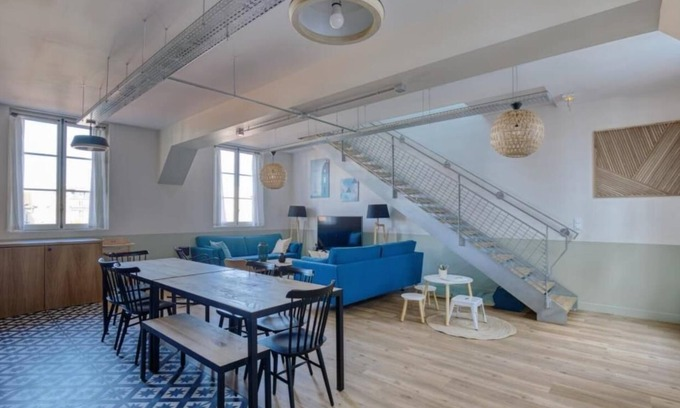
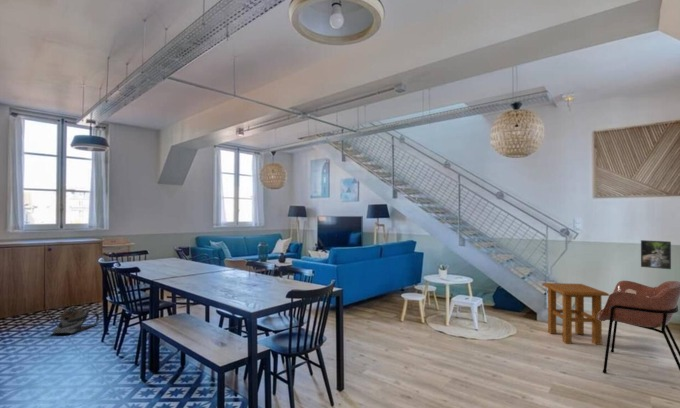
+ backpack [51,307,100,335]
+ armchair [597,280,680,374]
+ side table [541,282,610,346]
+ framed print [640,239,672,270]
